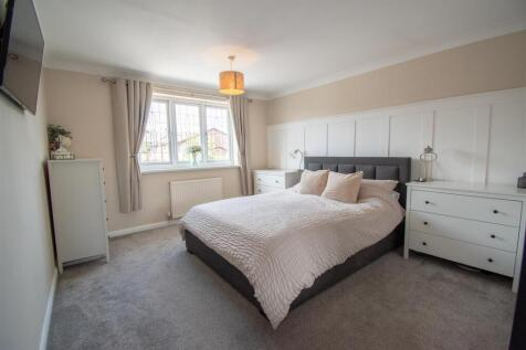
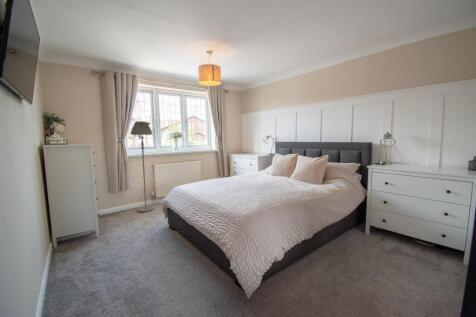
+ floor lamp [130,120,155,213]
